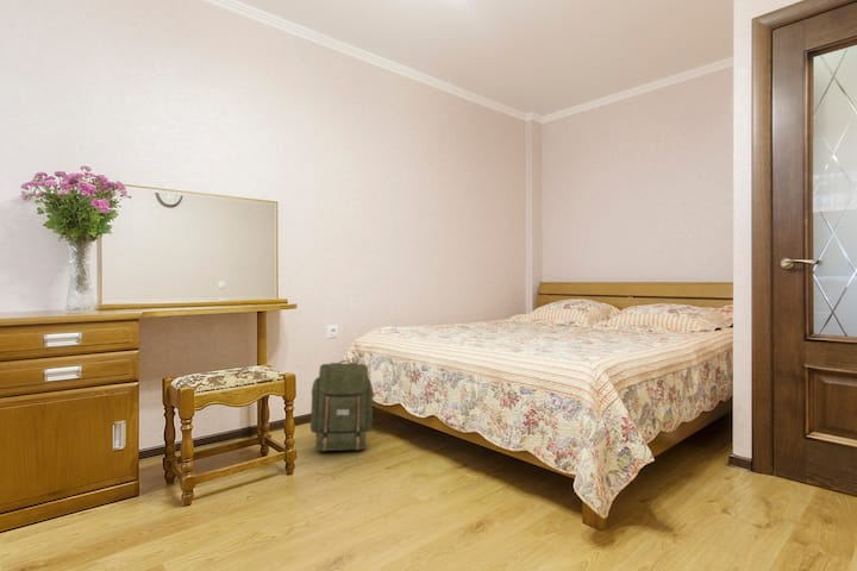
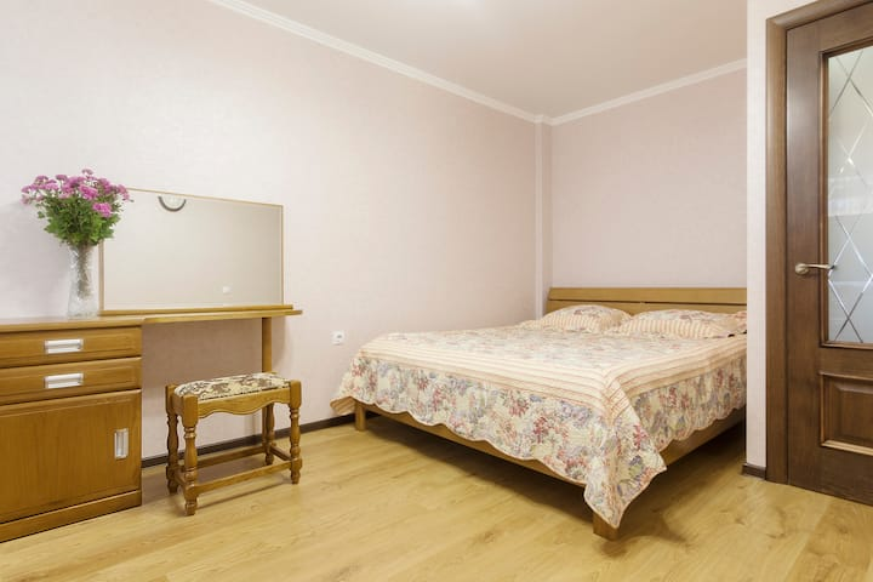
- backpack [309,359,375,452]
